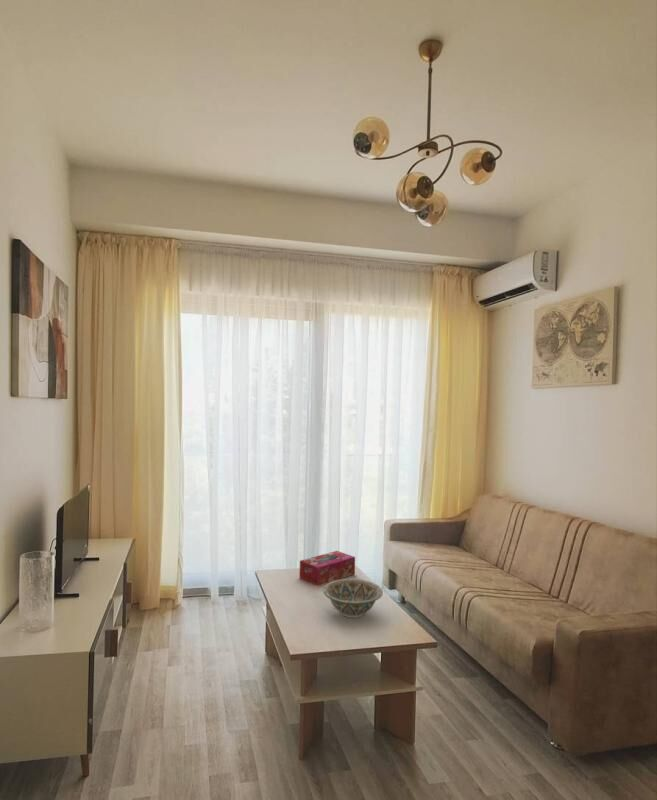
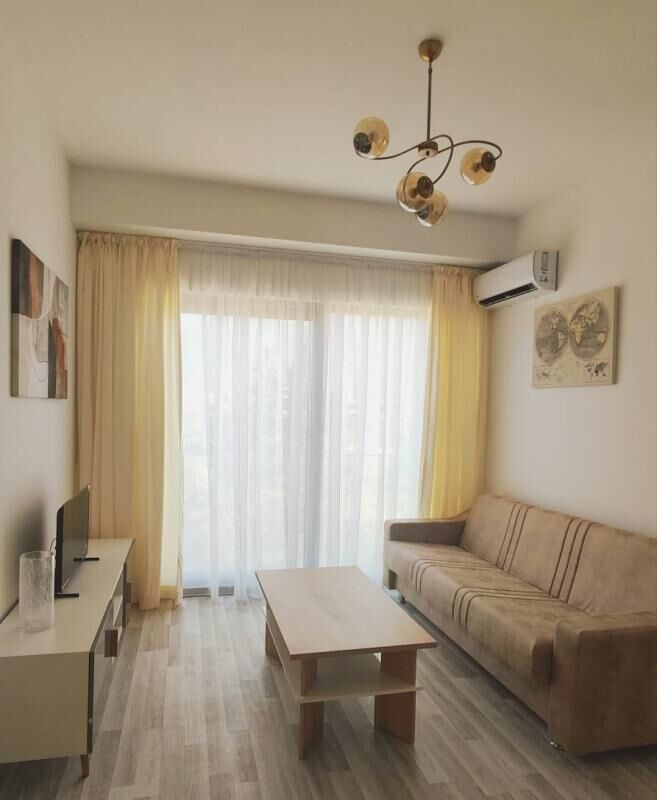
- decorative bowl [322,578,384,619]
- tissue box [299,550,356,586]
